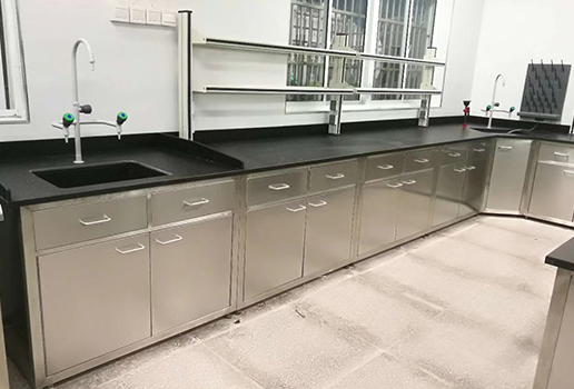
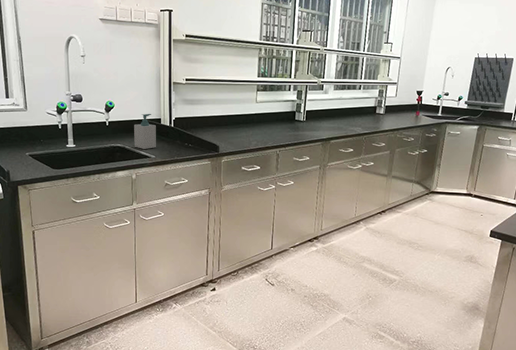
+ soap bottle [133,113,157,150]
